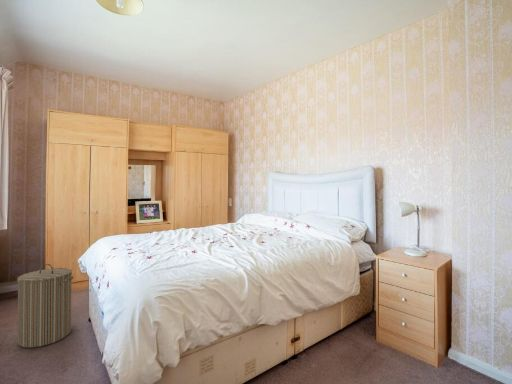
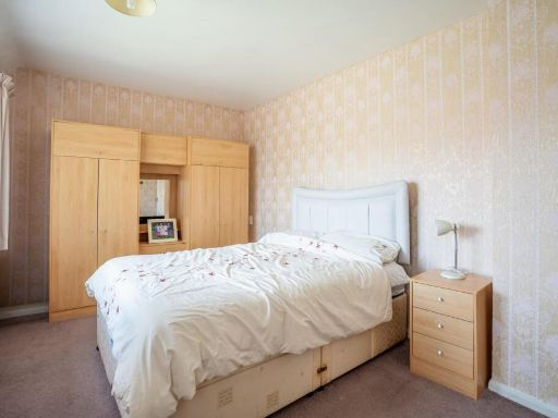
- laundry hamper [16,263,74,349]
